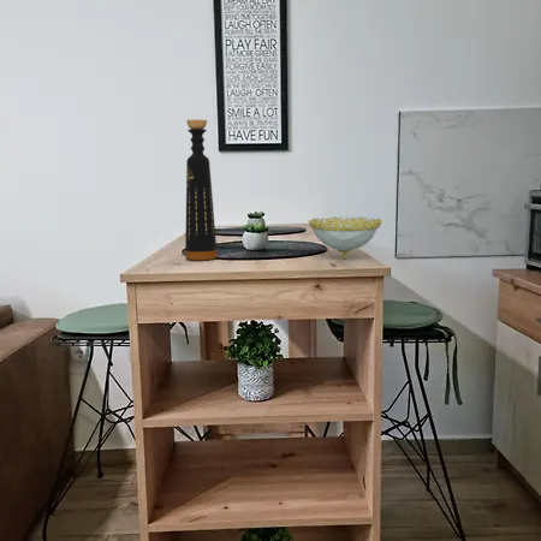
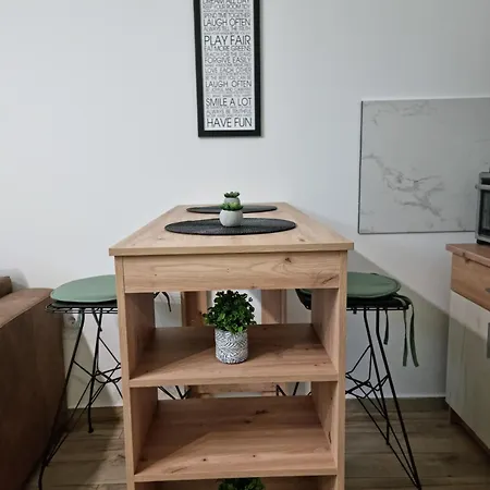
- bottle [184,119,218,261]
- decorative bowl [308,215,384,261]
